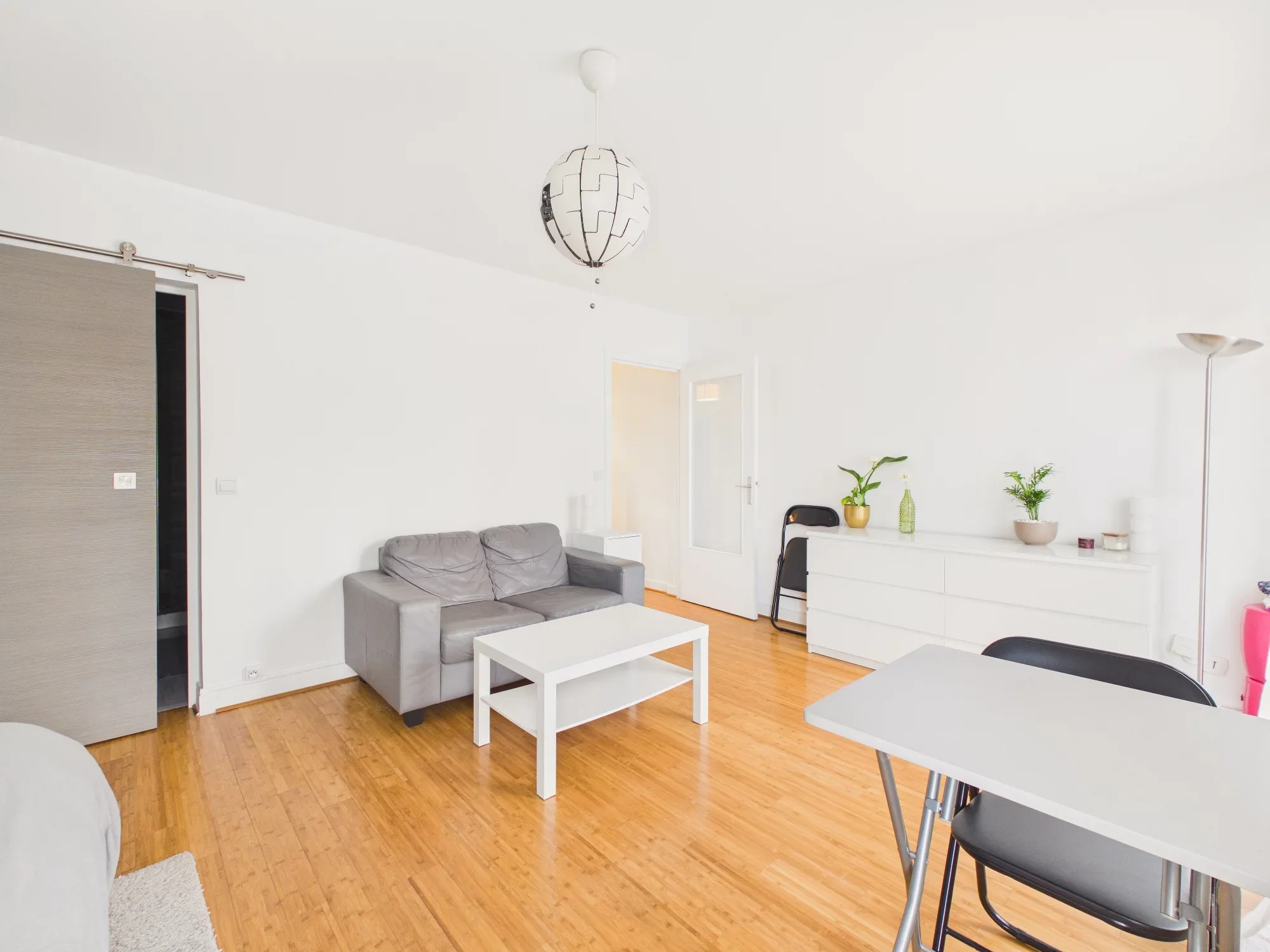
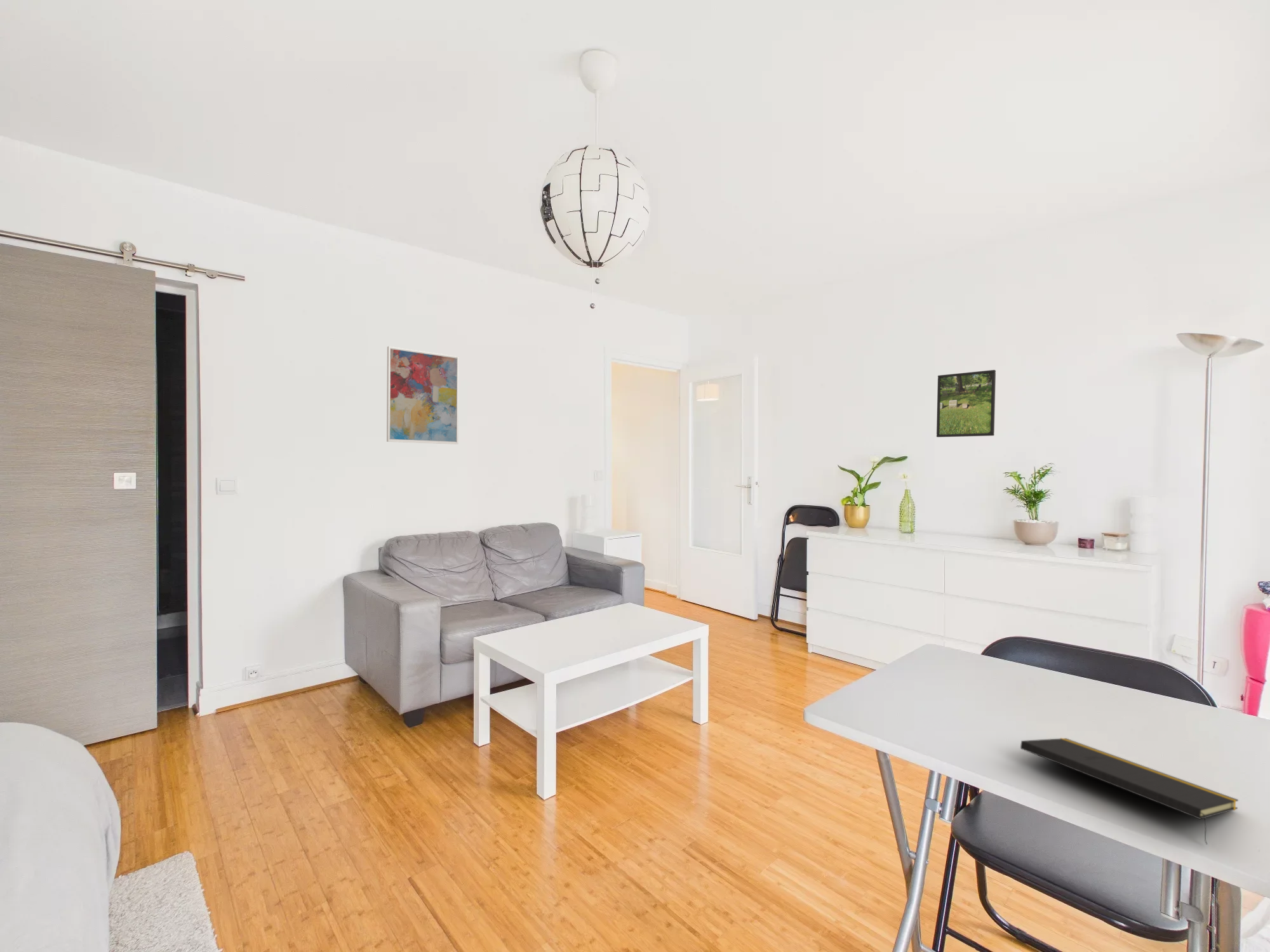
+ notepad [1020,737,1239,845]
+ wall art [386,346,460,445]
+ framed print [936,369,996,438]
